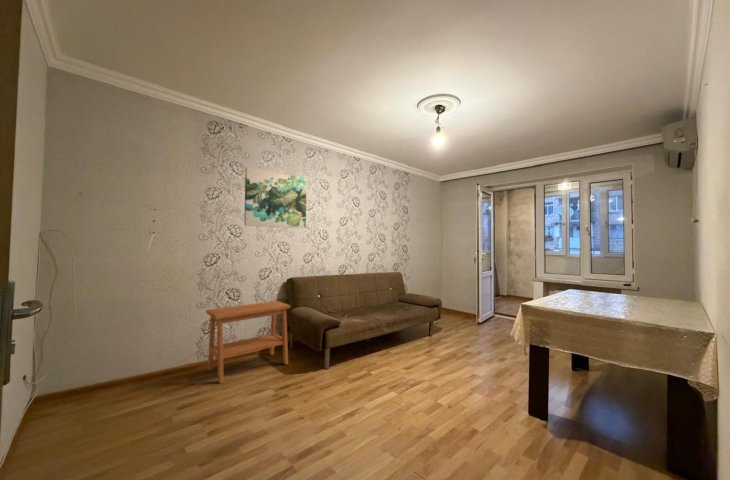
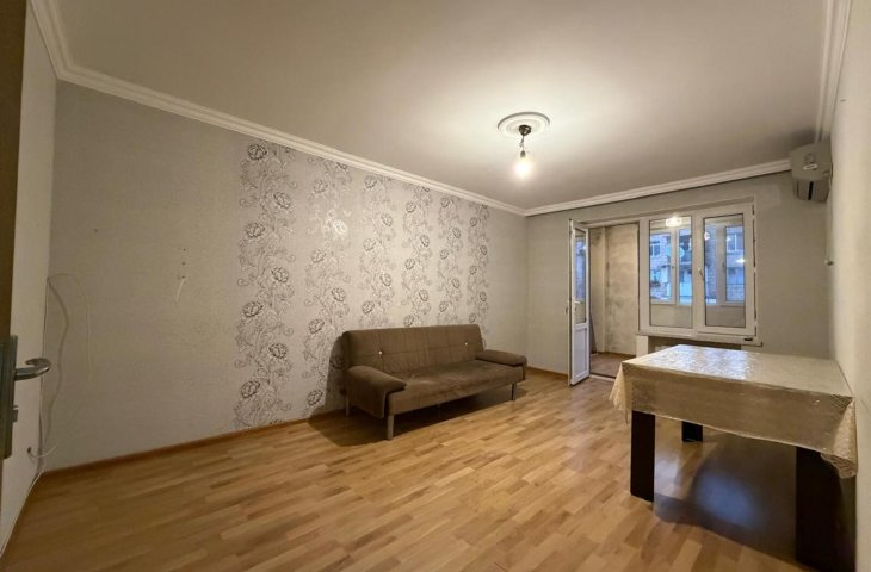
- side table [205,300,291,385]
- wall art [243,166,307,230]
